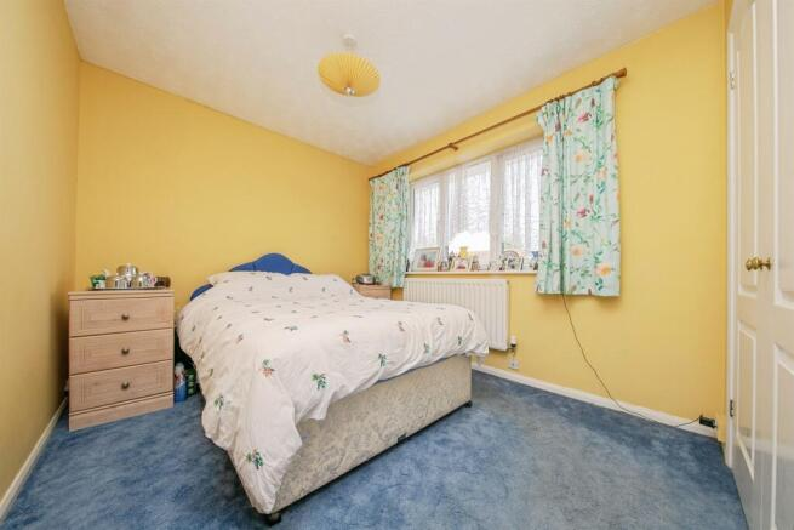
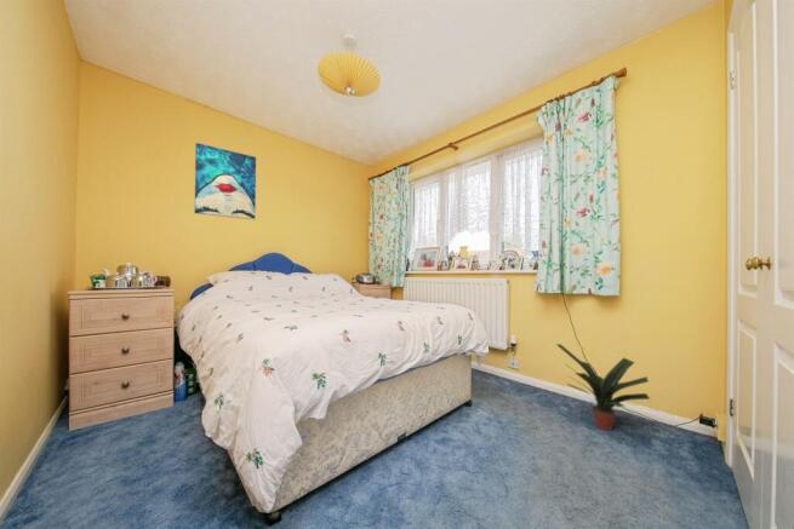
+ potted plant [555,343,651,432]
+ wall art [194,142,257,220]
